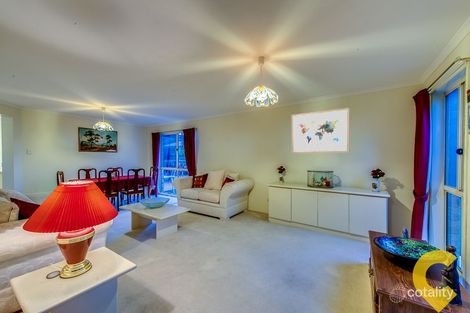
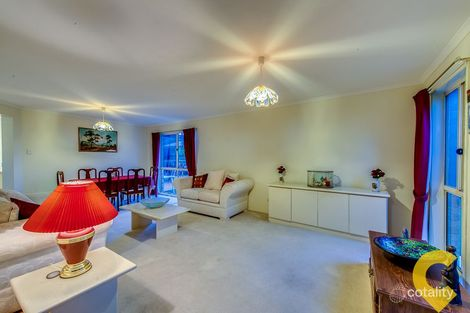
- wall art [291,107,350,154]
